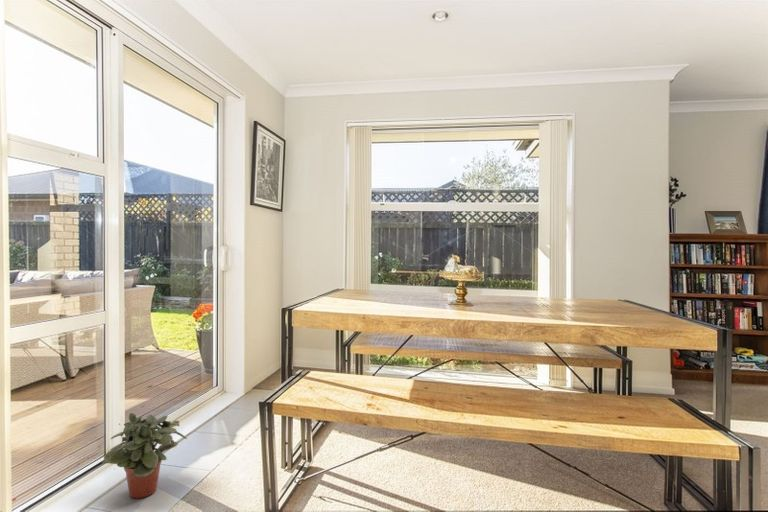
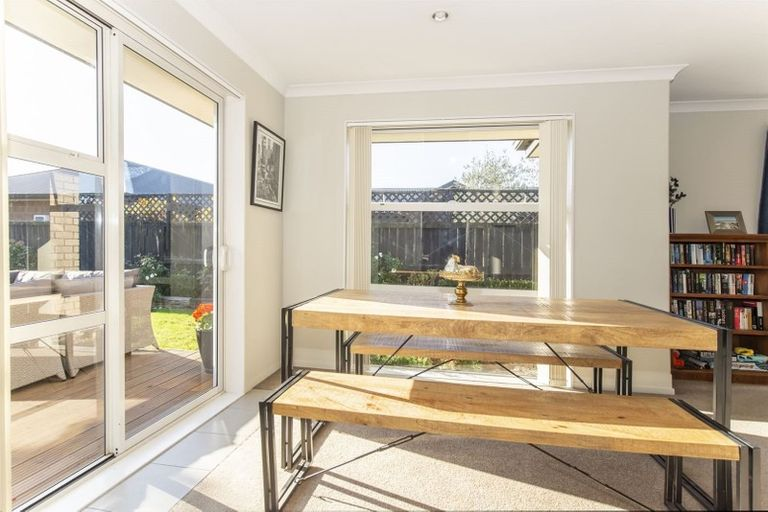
- potted plant [101,412,188,499]
